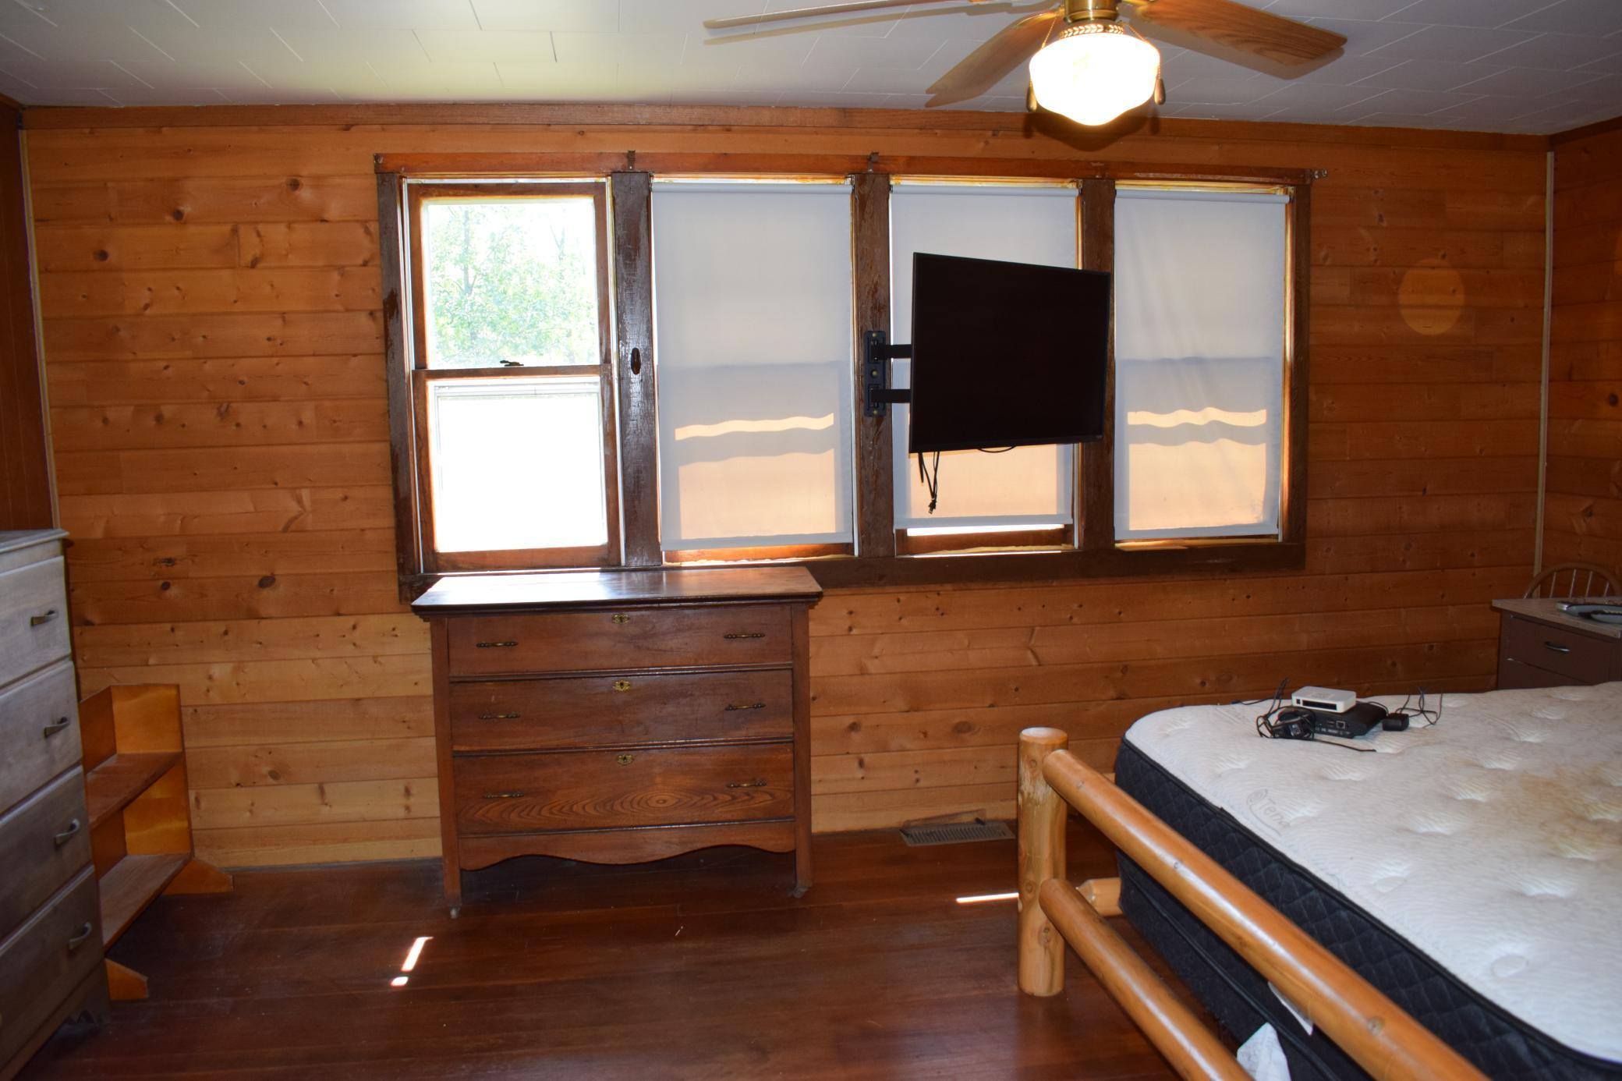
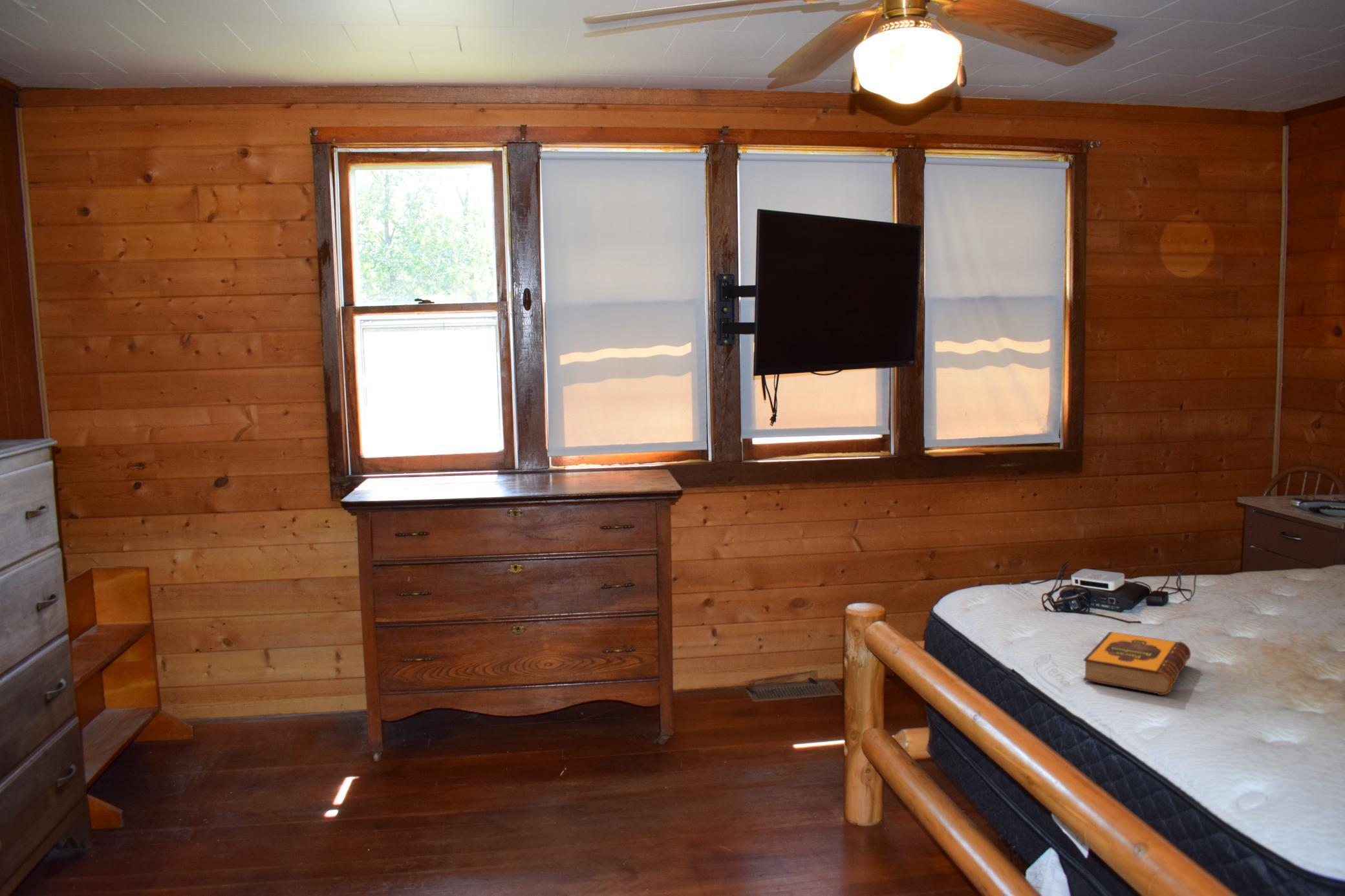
+ hardback book [1082,631,1192,696]
